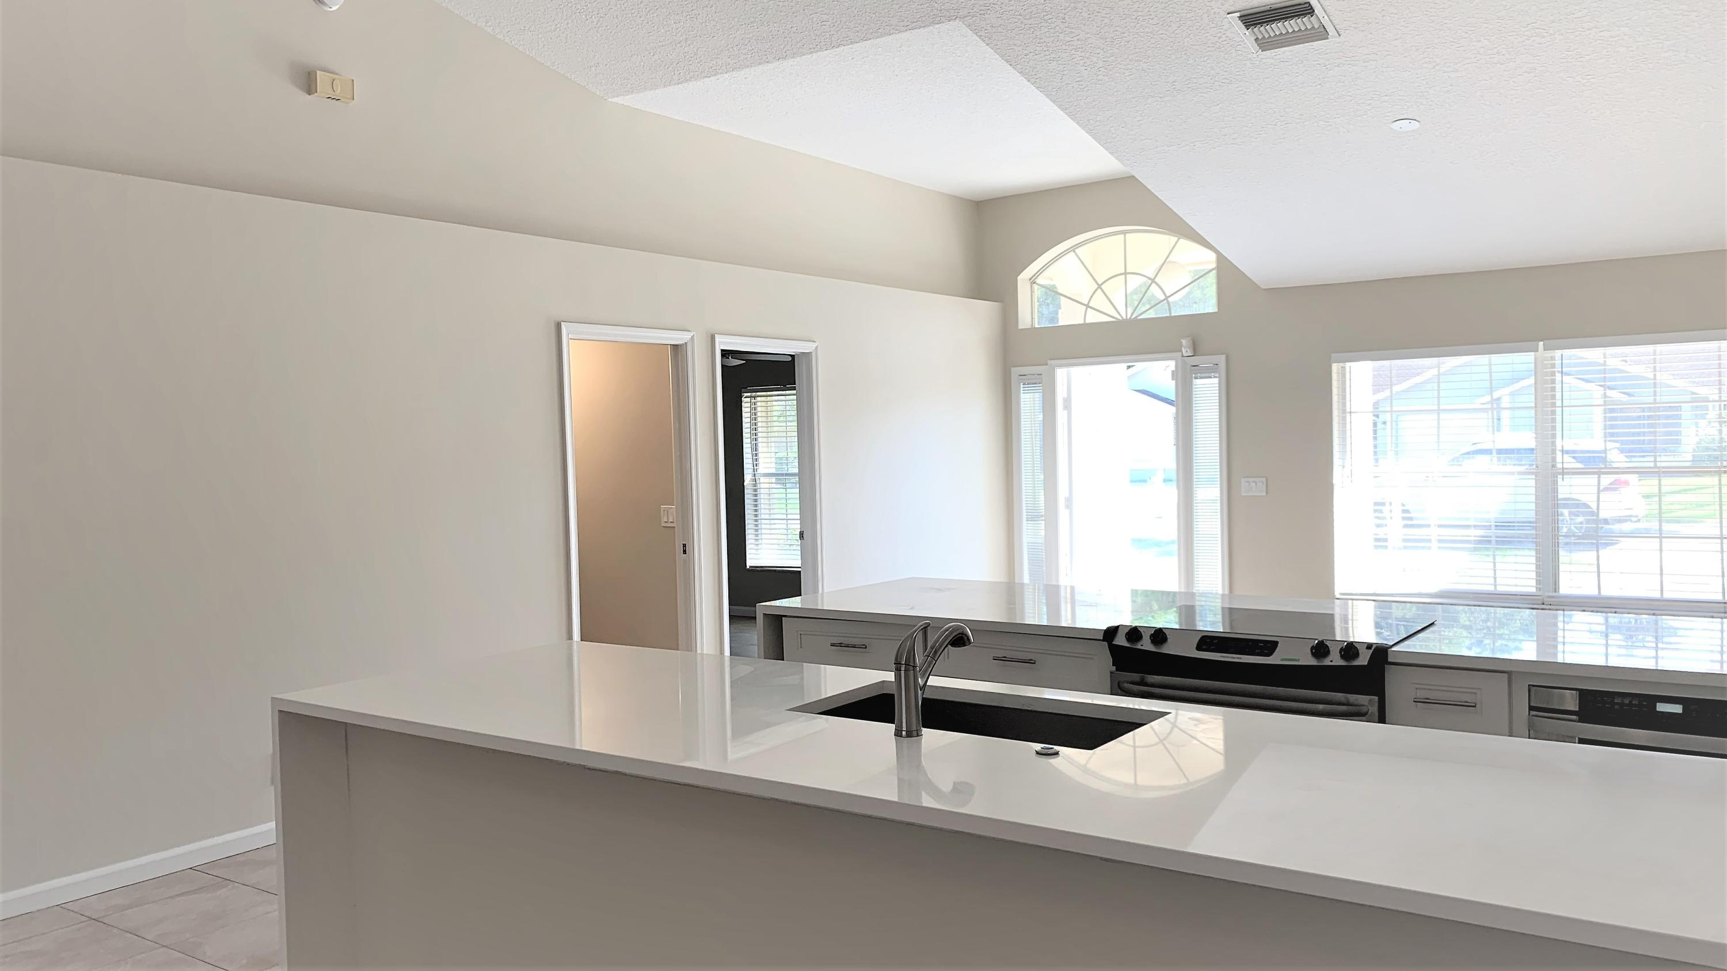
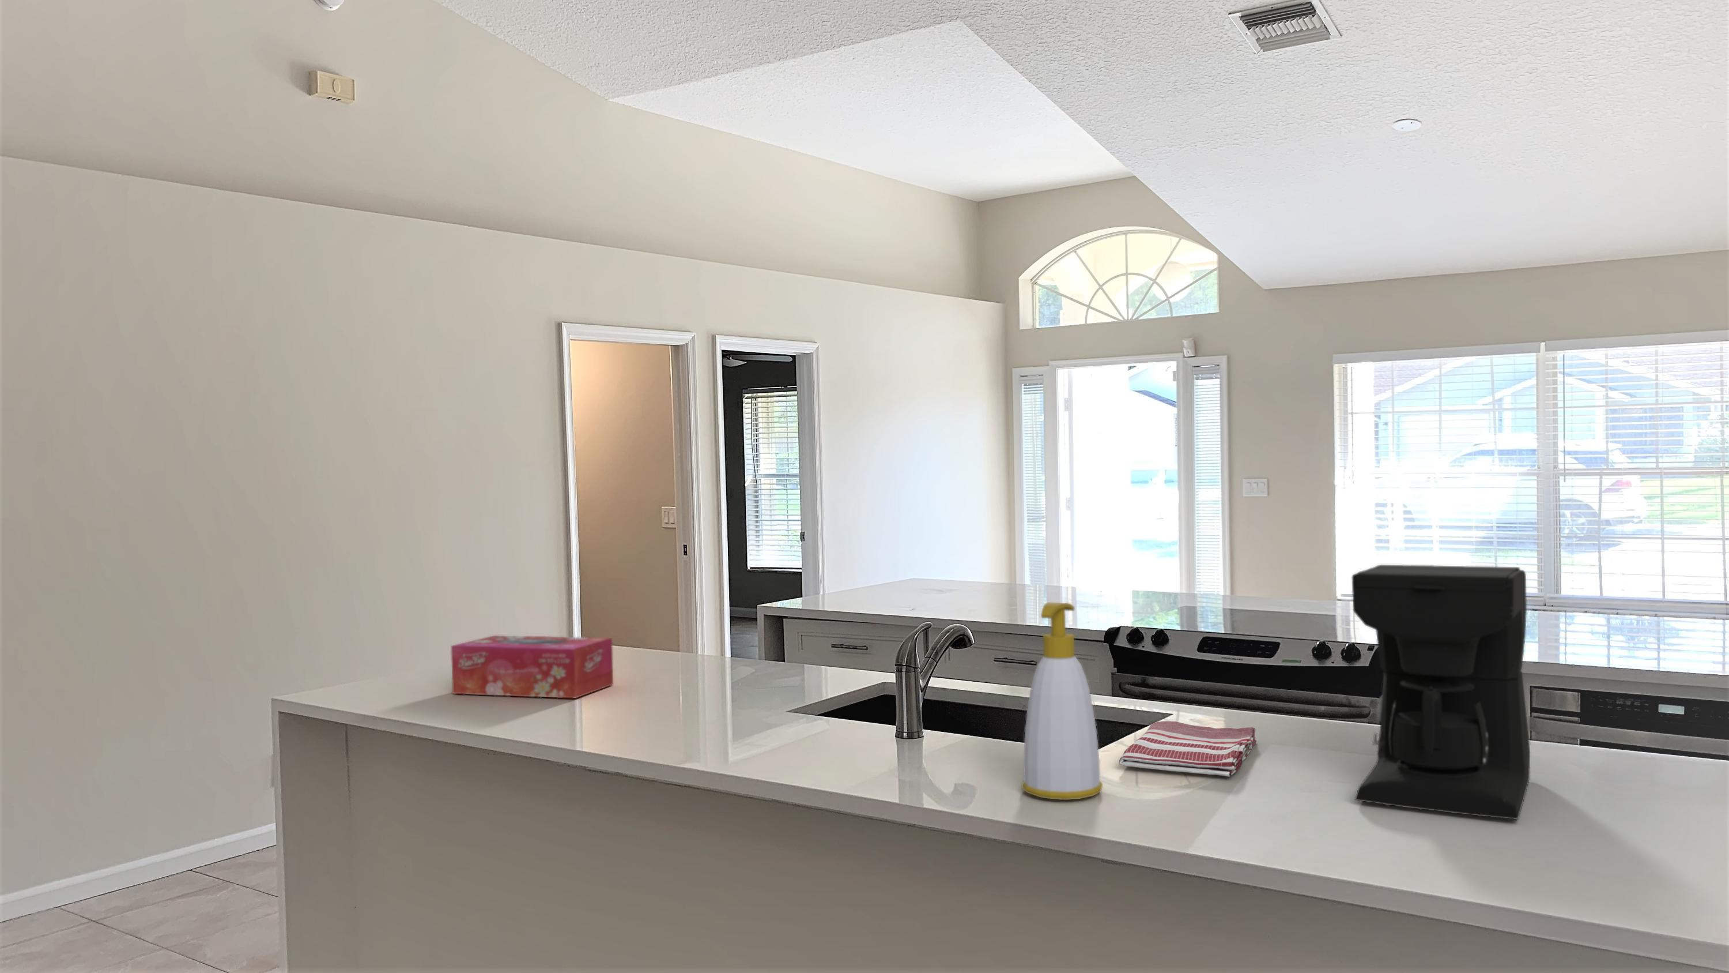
+ dish towel [1119,720,1258,777]
+ tissue box [451,636,614,699]
+ soap bottle [1021,601,1103,801]
+ coffee maker [1351,564,1531,820]
